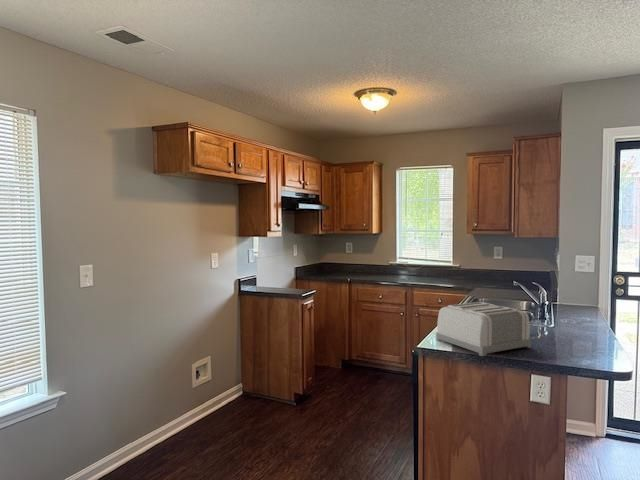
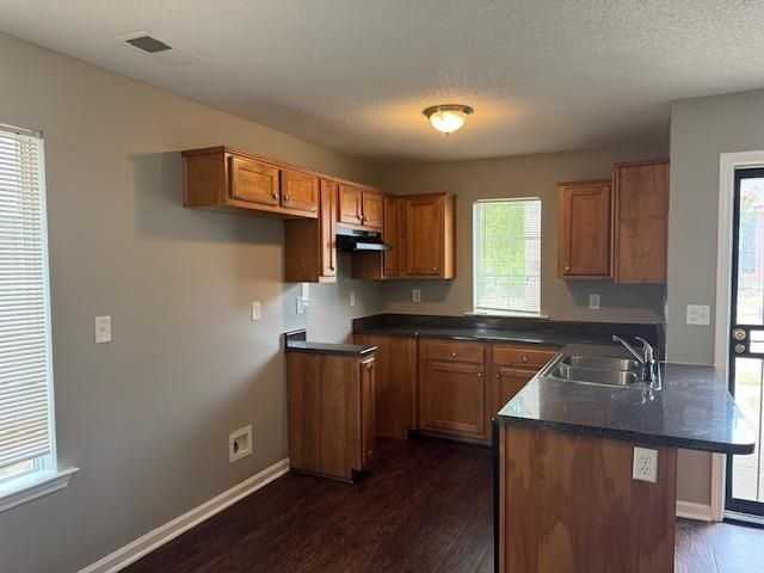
- toaster [435,301,532,357]
